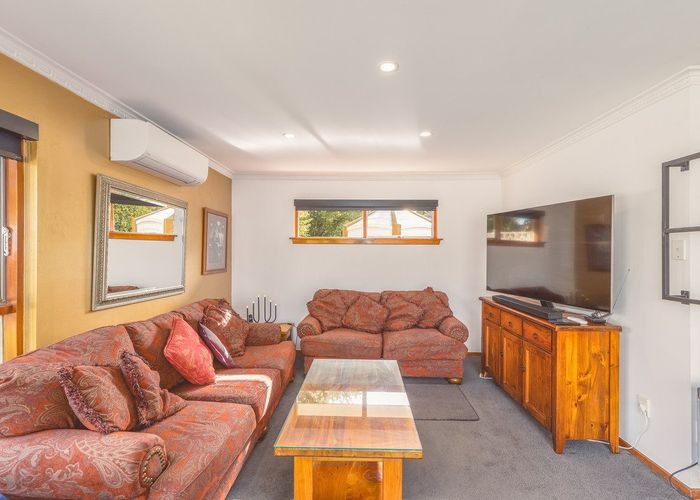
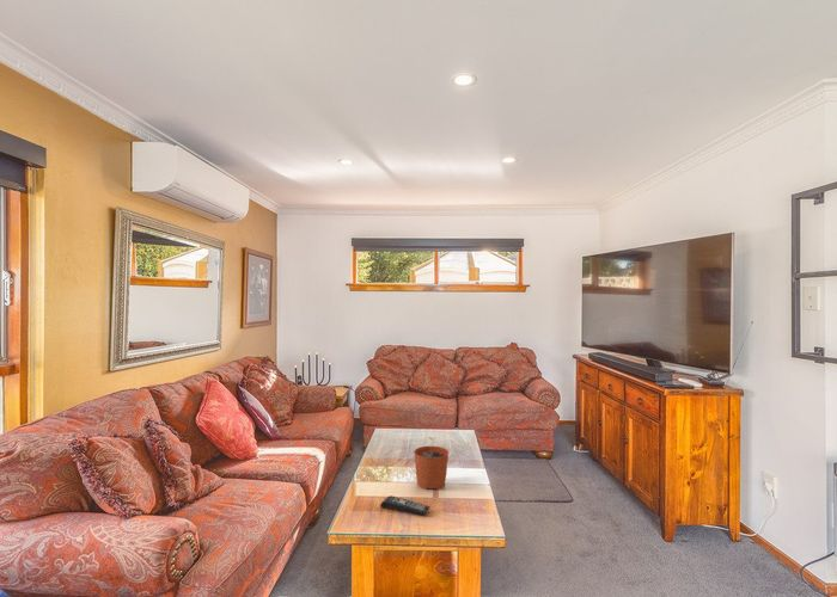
+ plant pot [413,436,450,491]
+ remote control [379,494,432,517]
